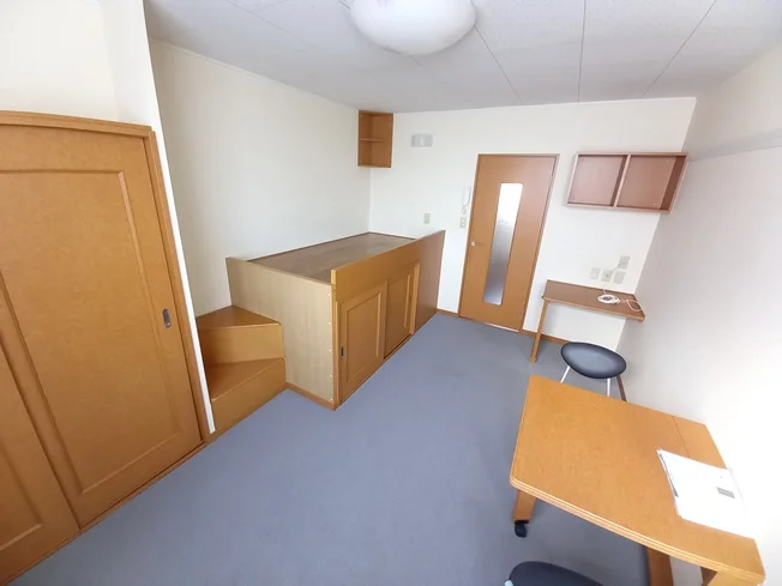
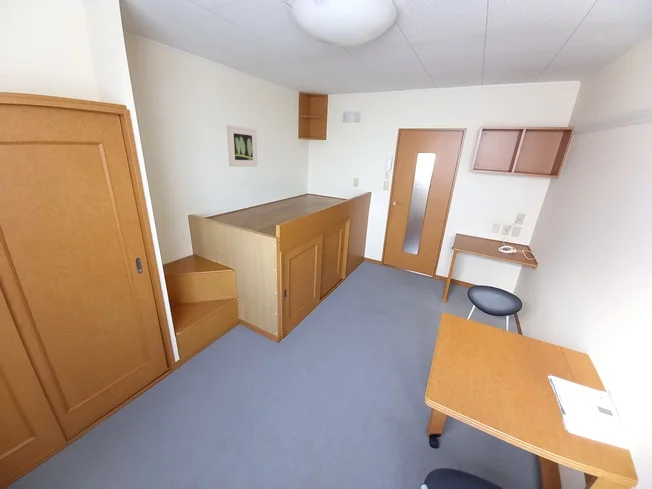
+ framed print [226,124,258,168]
